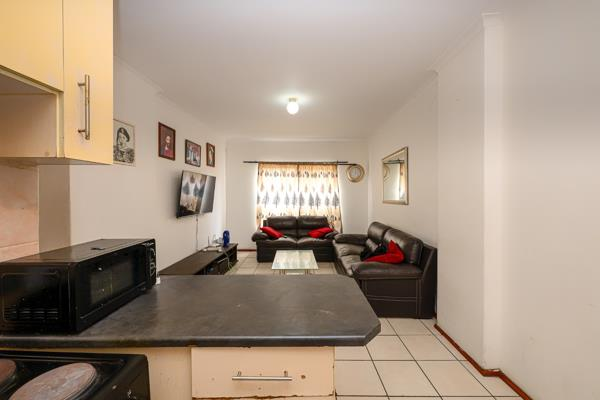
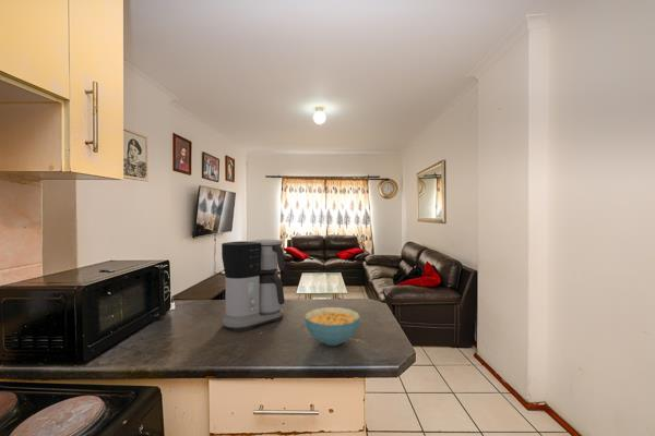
+ coffee maker [221,238,286,332]
+ cereal bowl [303,306,361,347]
